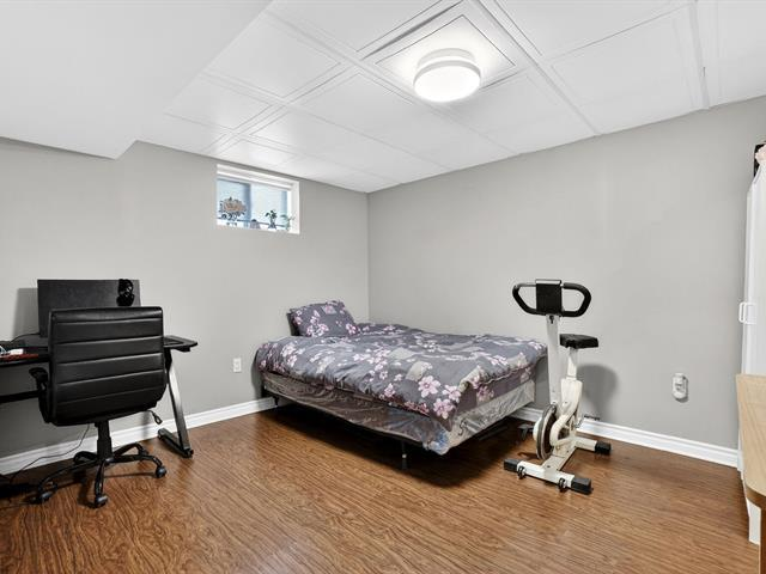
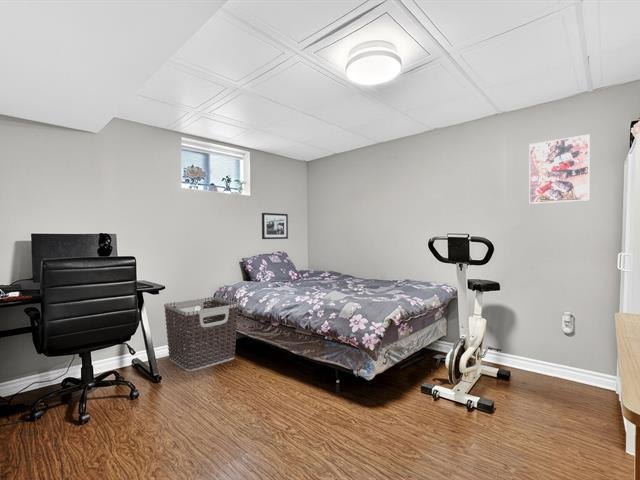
+ clothes hamper [163,296,239,372]
+ picture frame [261,212,289,240]
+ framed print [528,134,591,205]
